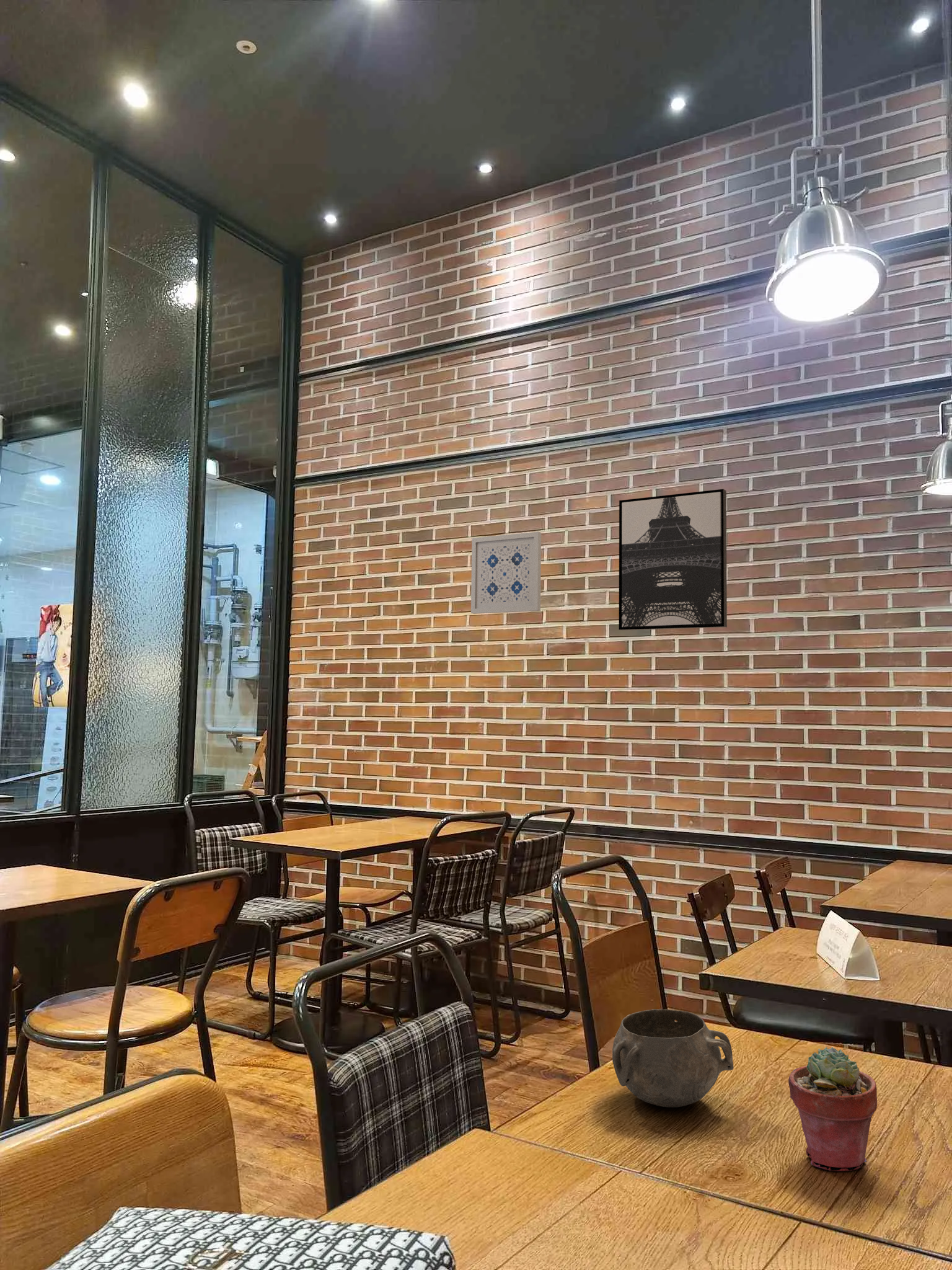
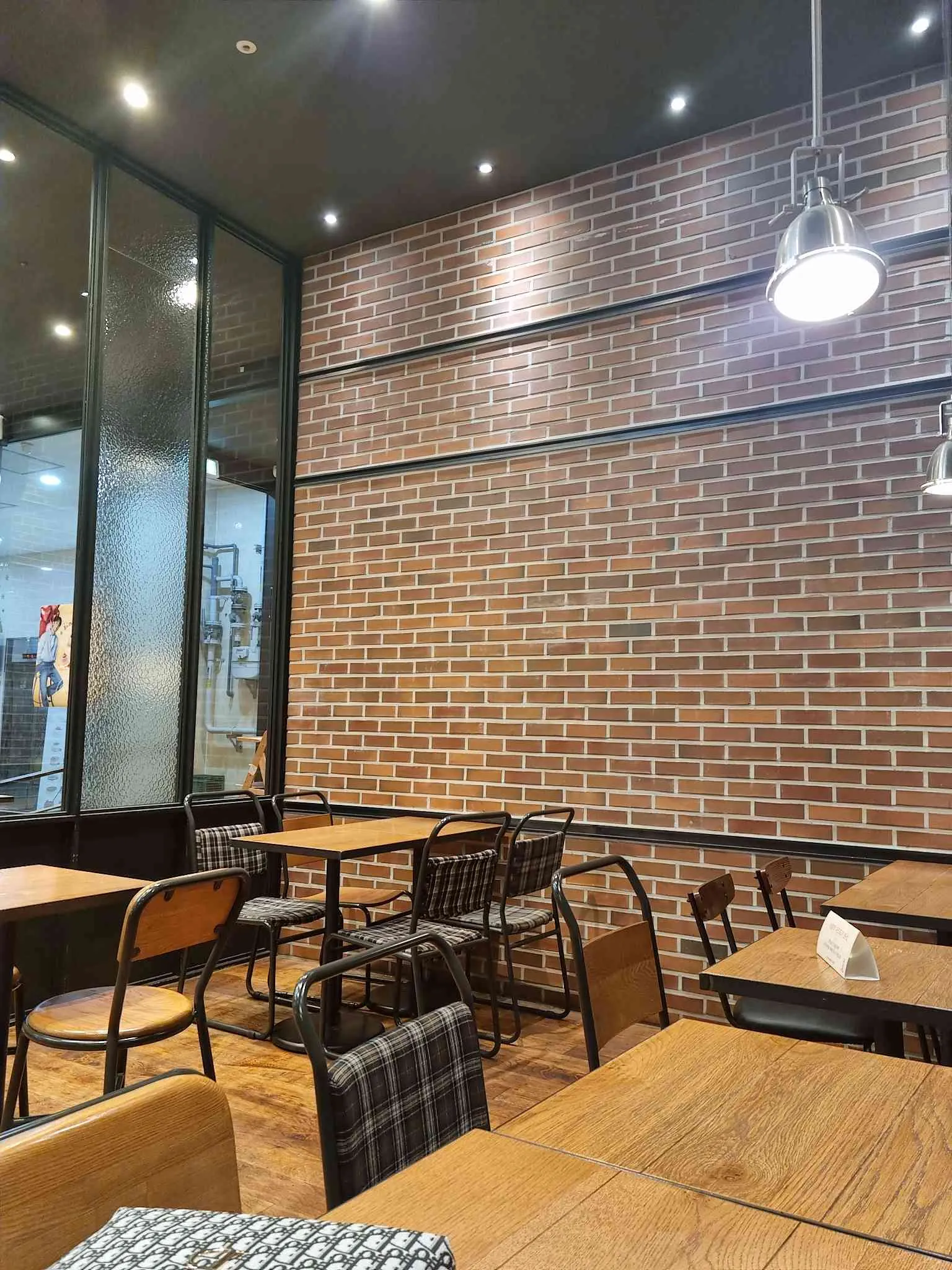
- wall art [618,489,728,631]
- wall art [470,531,542,615]
- decorative bowl [612,1008,734,1108]
- potted succulent [788,1046,878,1171]
